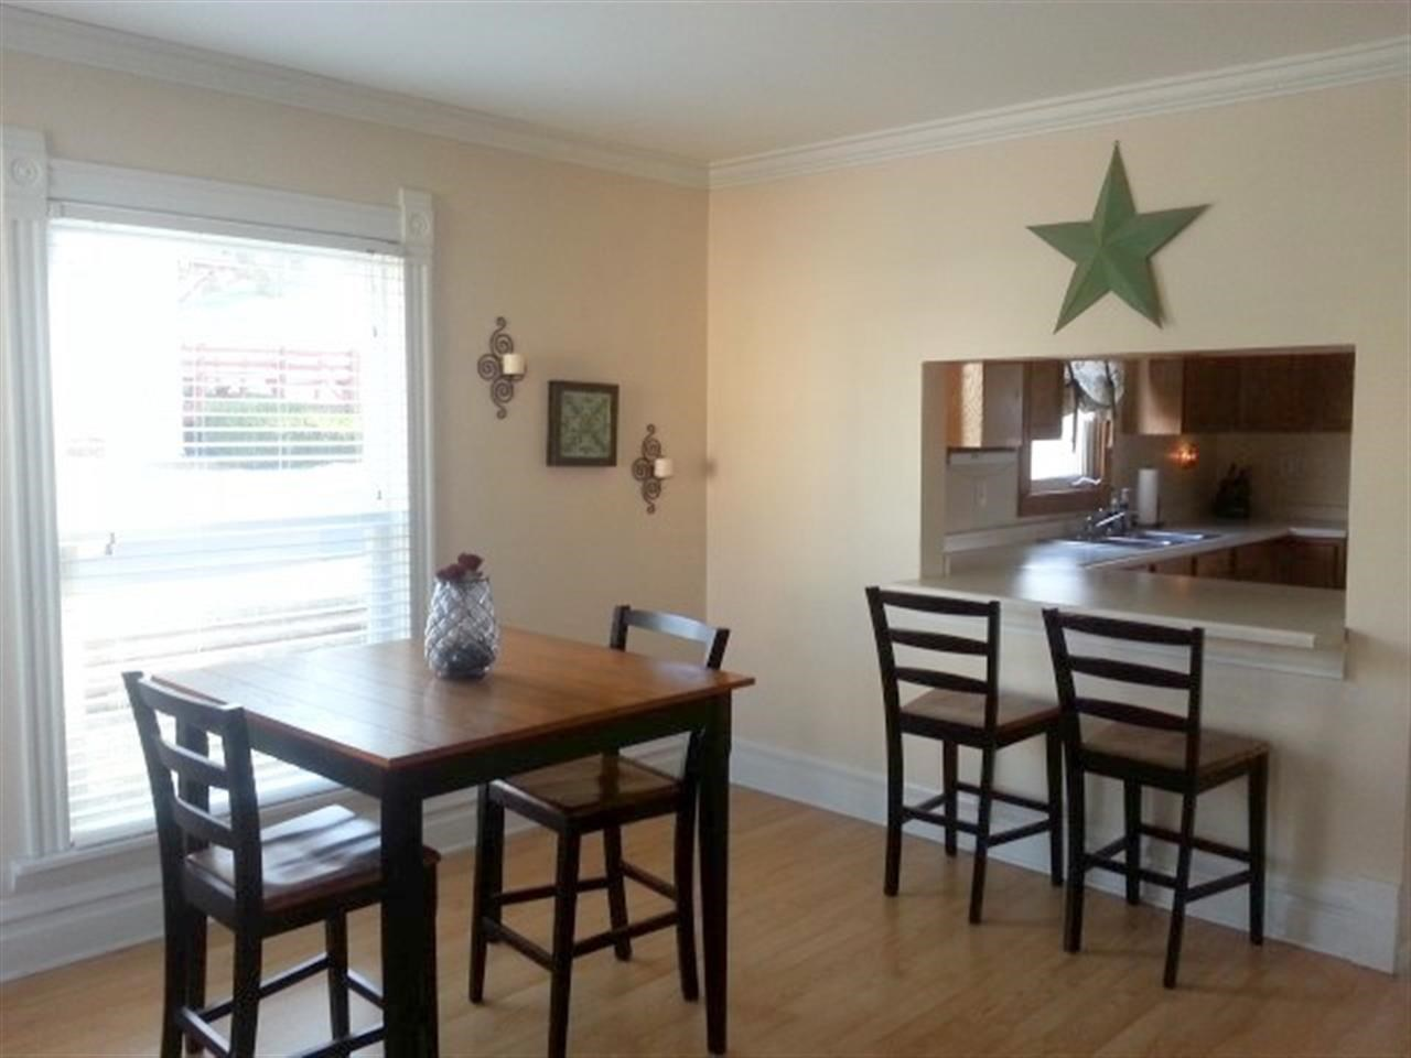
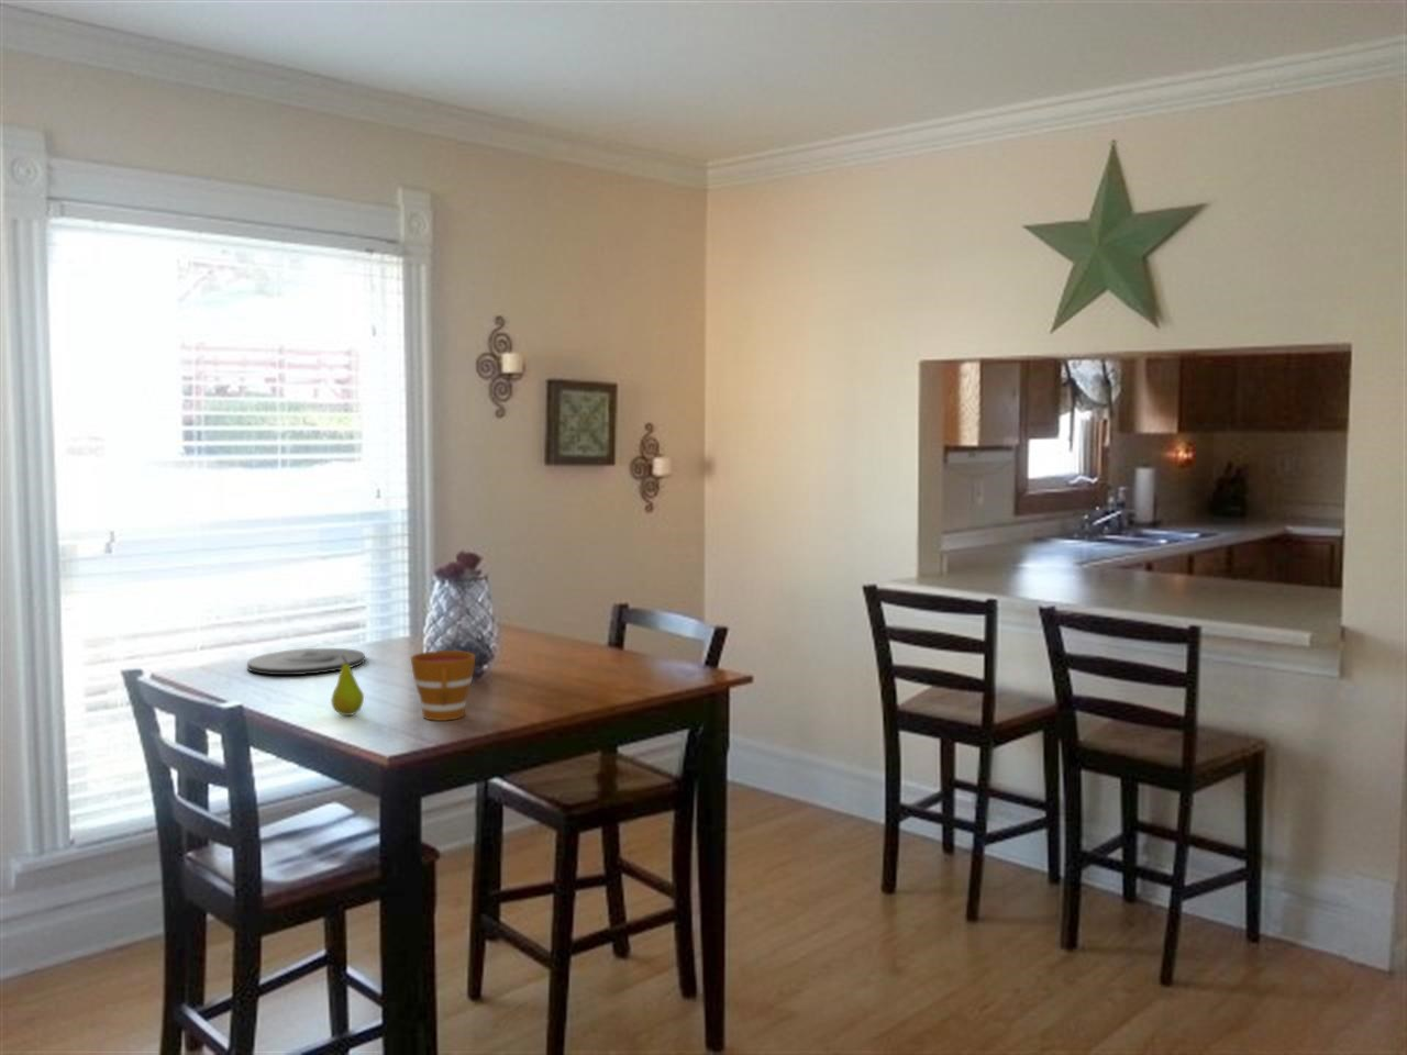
+ fruit [331,656,364,717]
+ plate [246,647,366,676]
+ cup [410,649,477,723]
